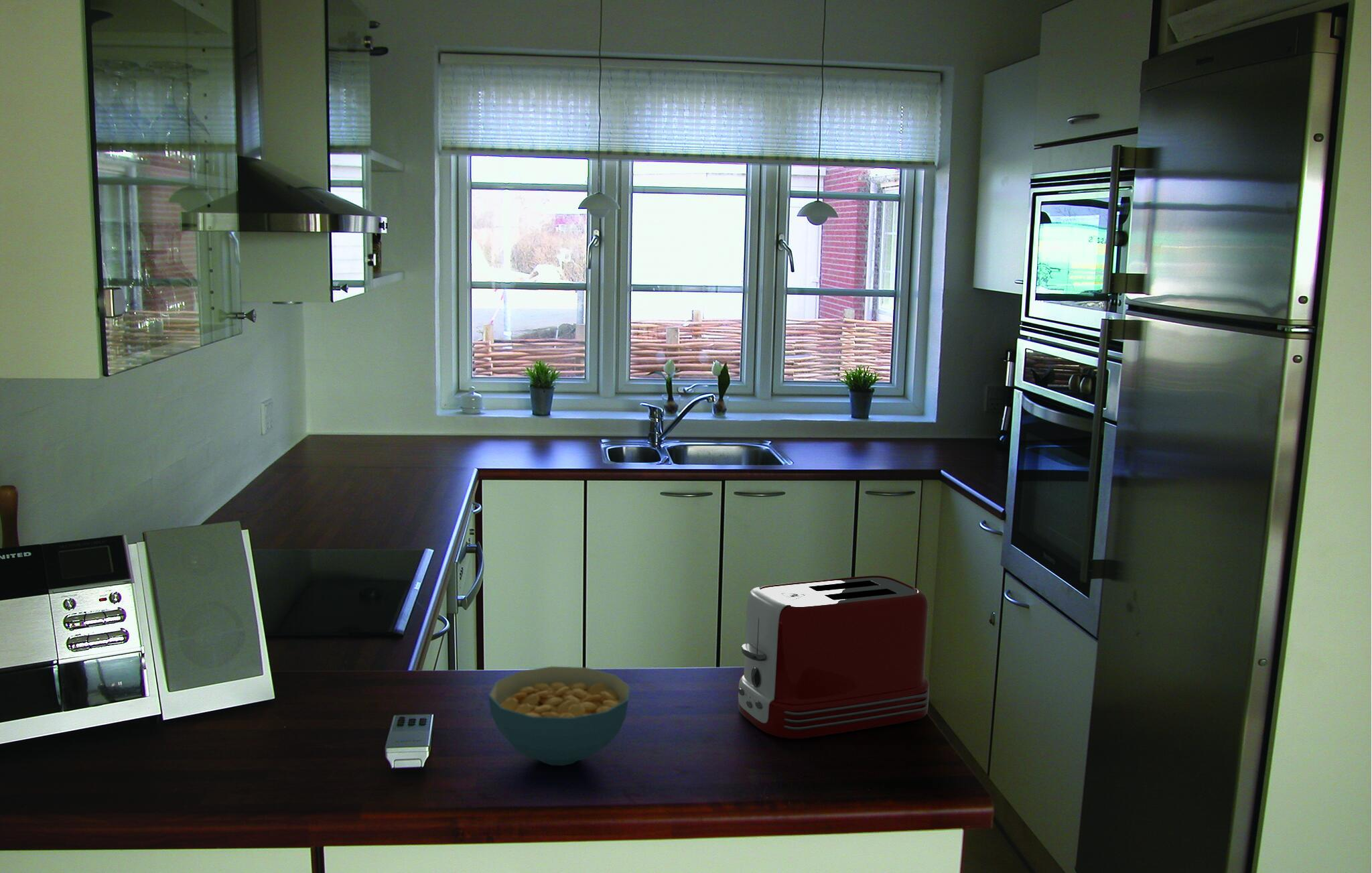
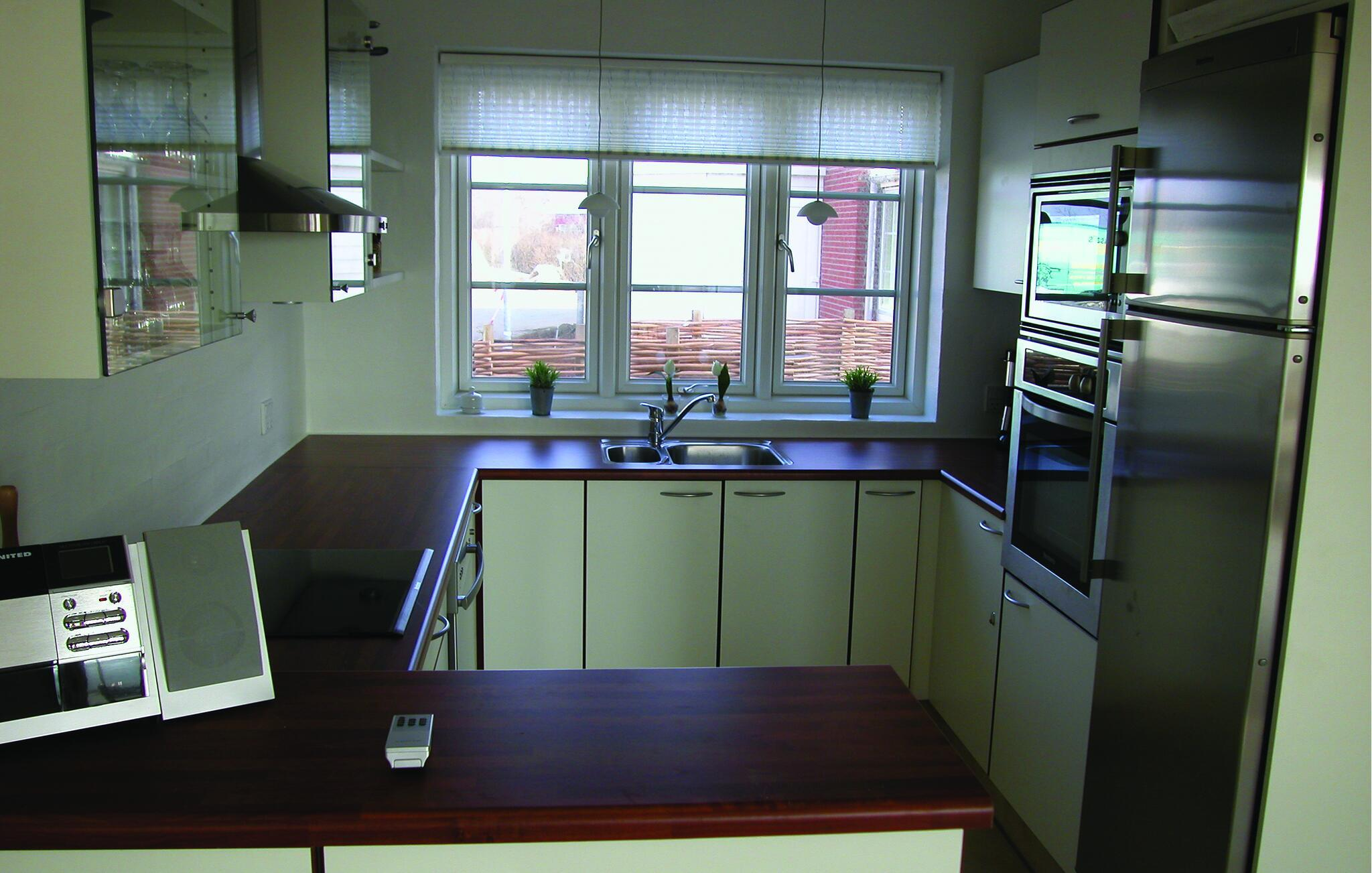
- cereal bowl [488,666,631,766]
- toaster [738,575,930,739]
